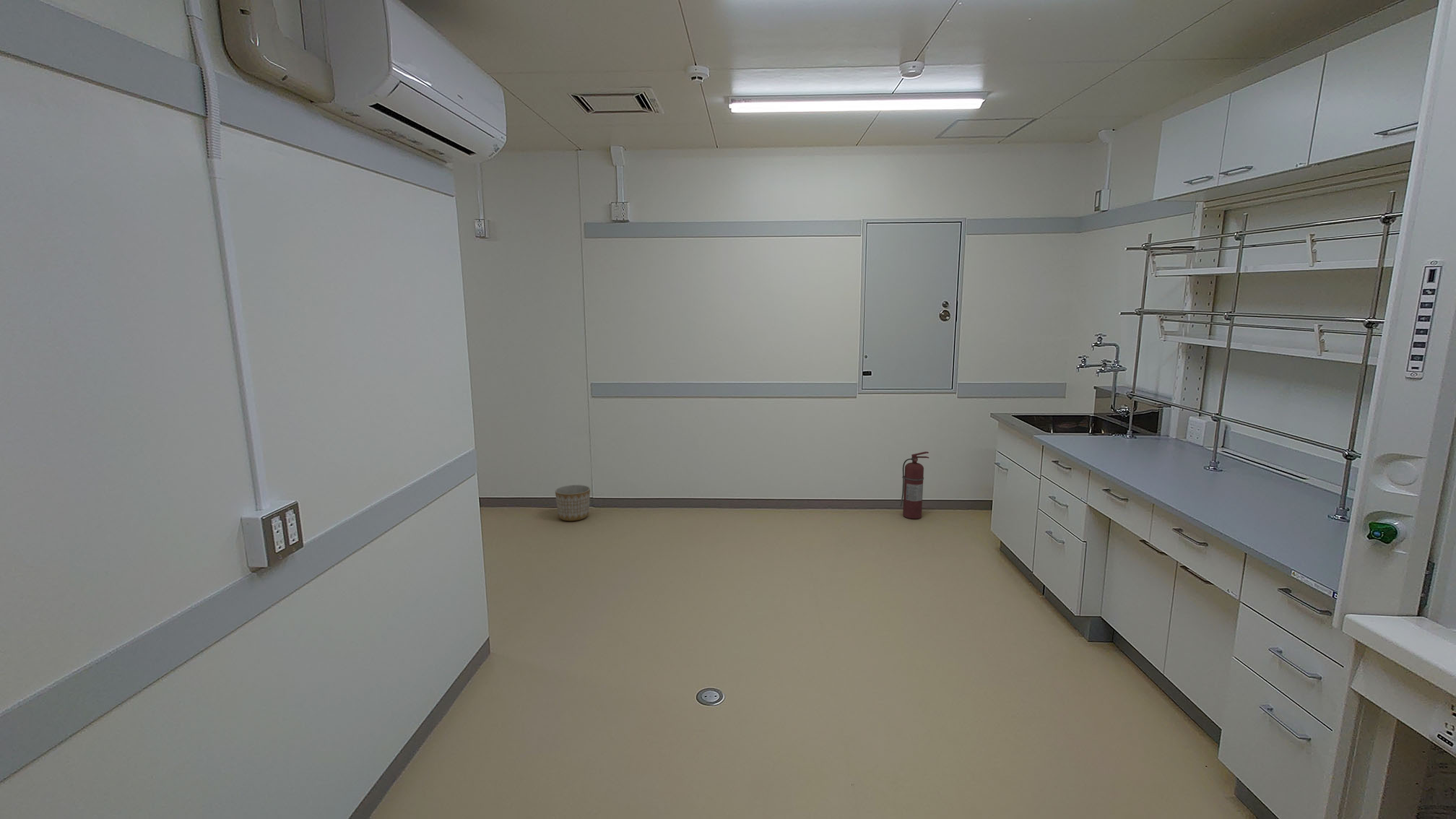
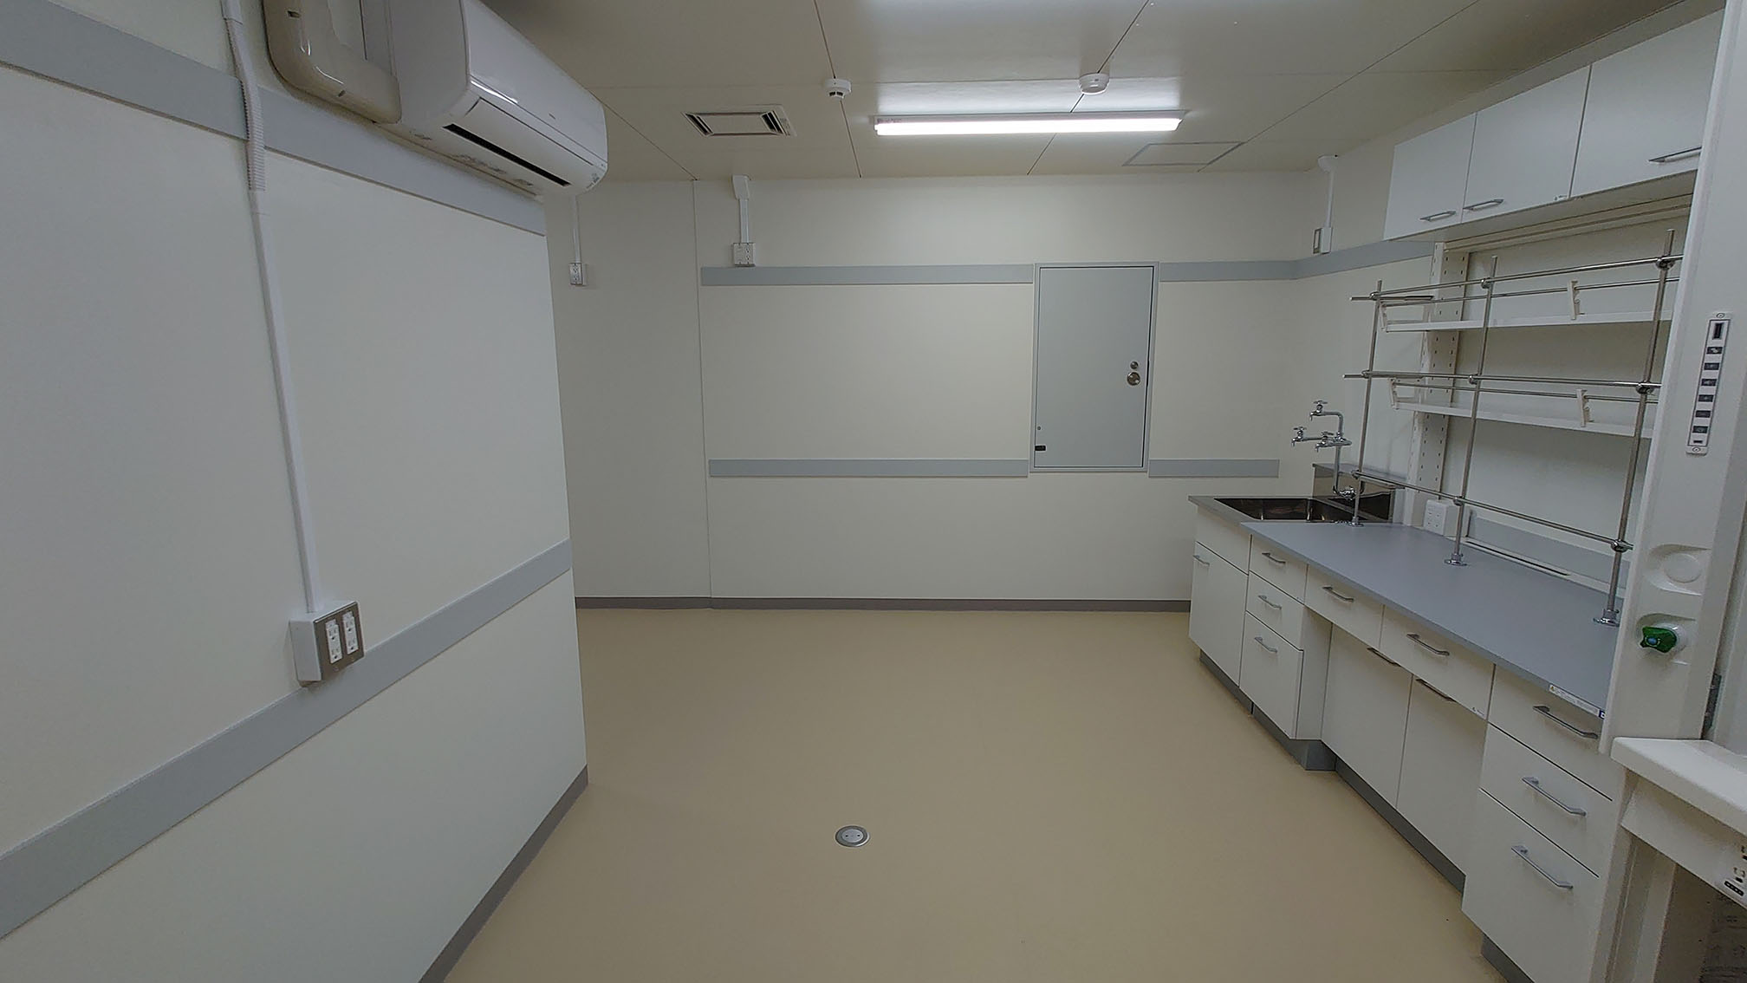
- planter [555,484,591,521]
- fire extinguisher [899,451,929,519]
